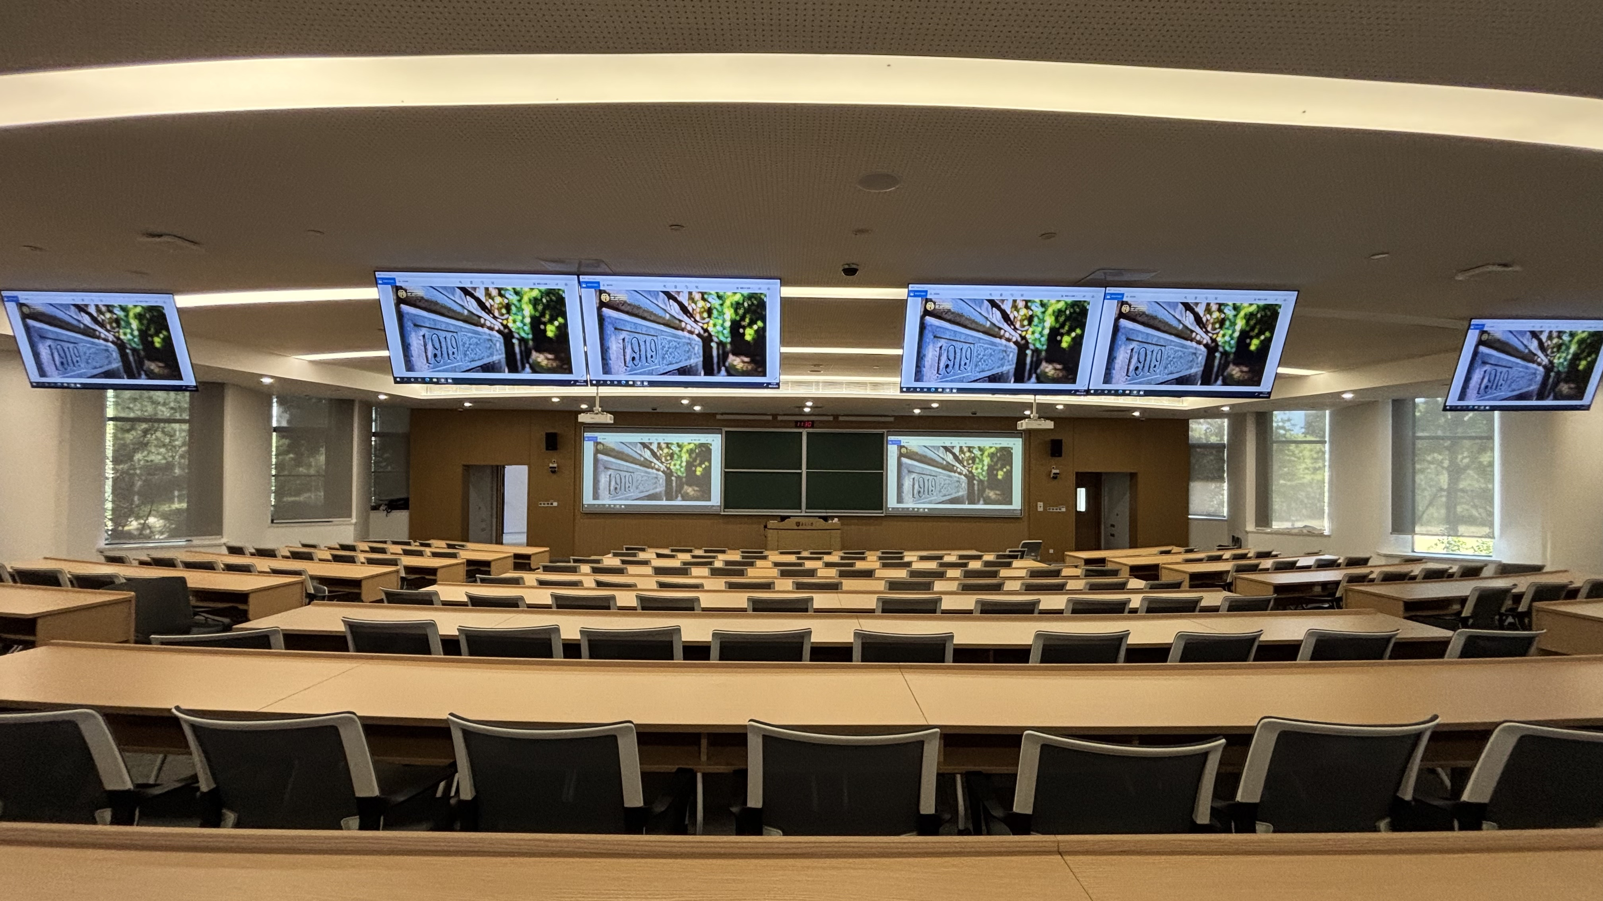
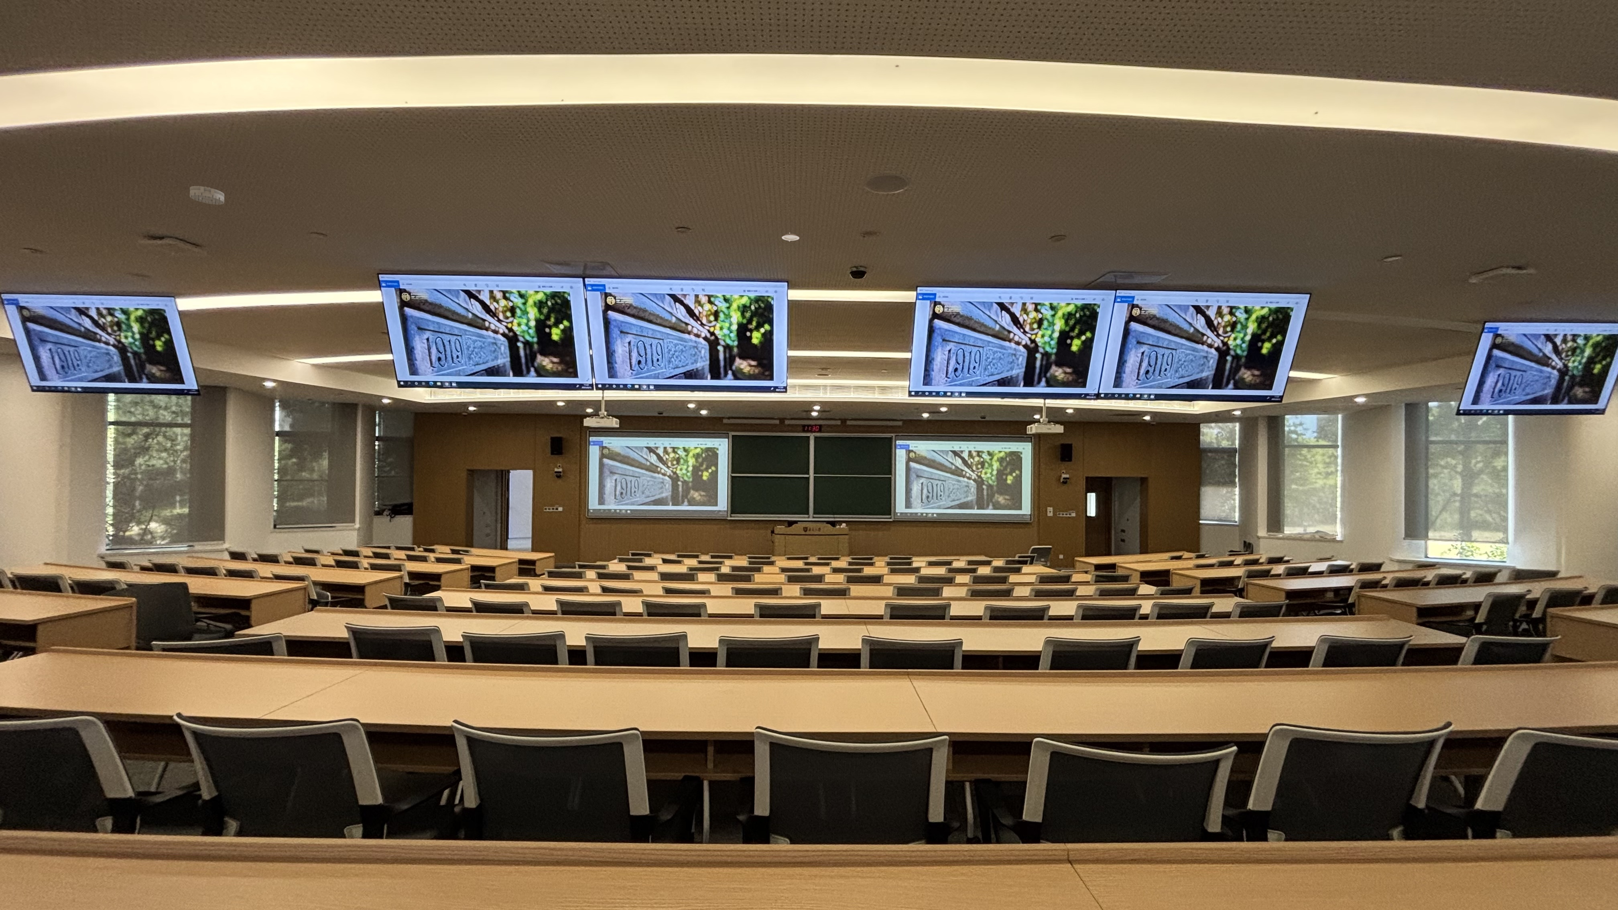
+ recessed light [781,232,800,242]
+ smoke detector [189,186,224,206]
